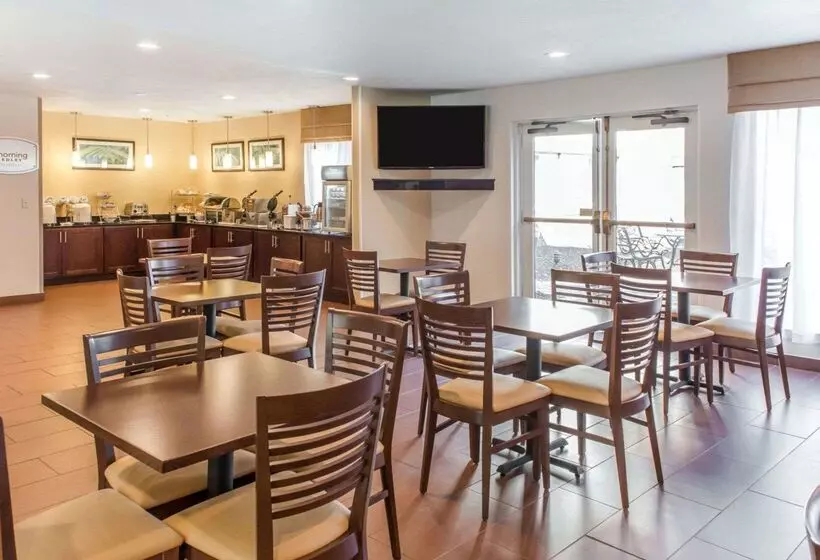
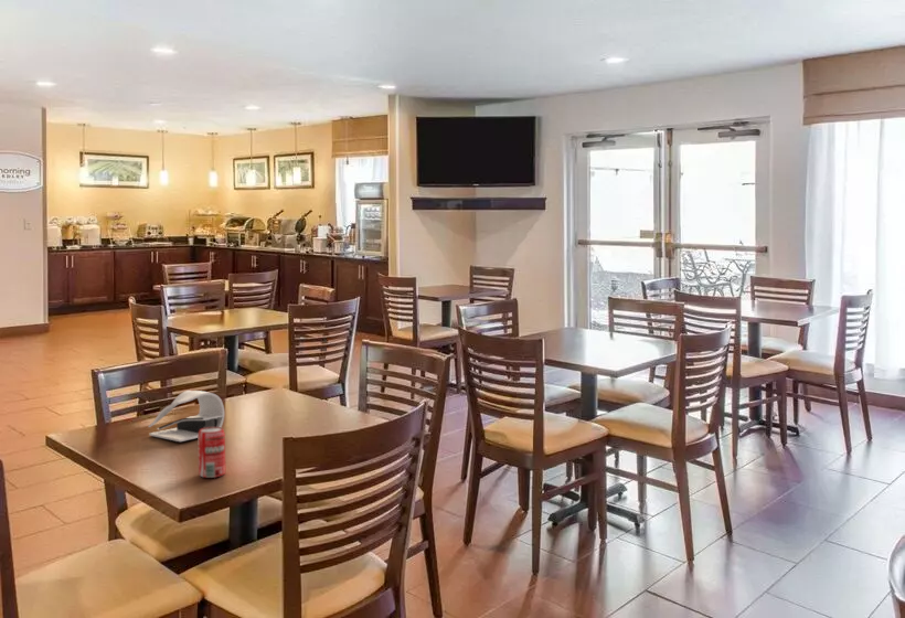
+ beverage can [196,427,226,479]
+ napkin holder [148,390,225,443]
